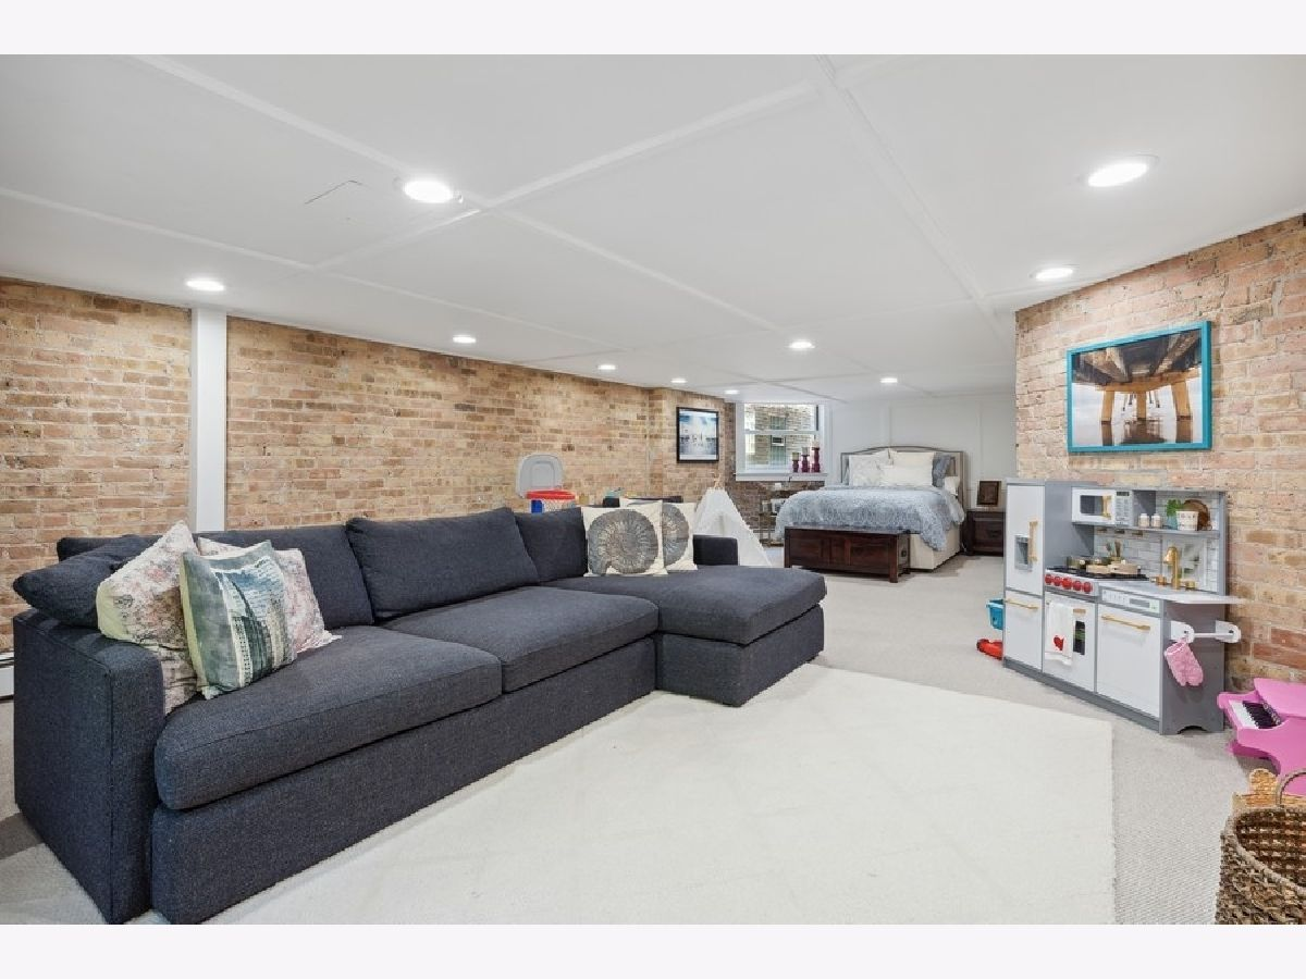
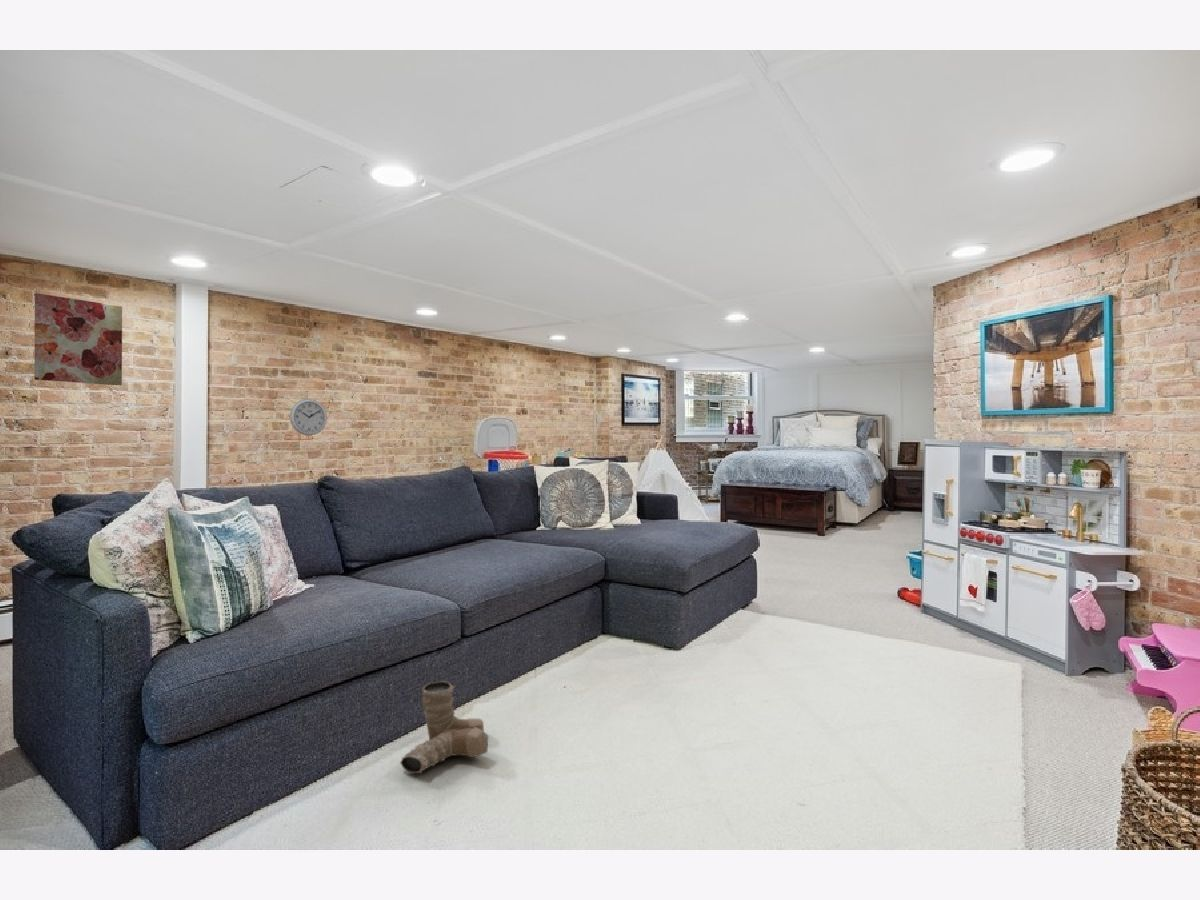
+ boots [399,681,489,774]
+ wall art [33,292,123,387]
+ wall clock [289,398,328,436]
